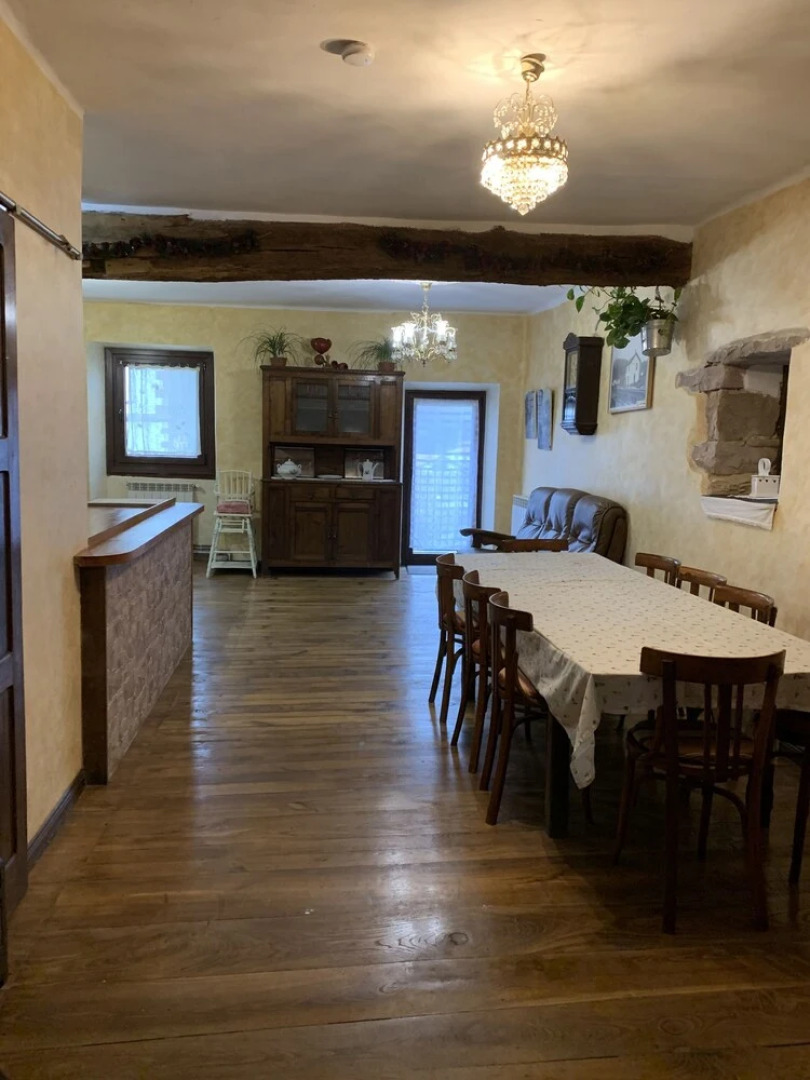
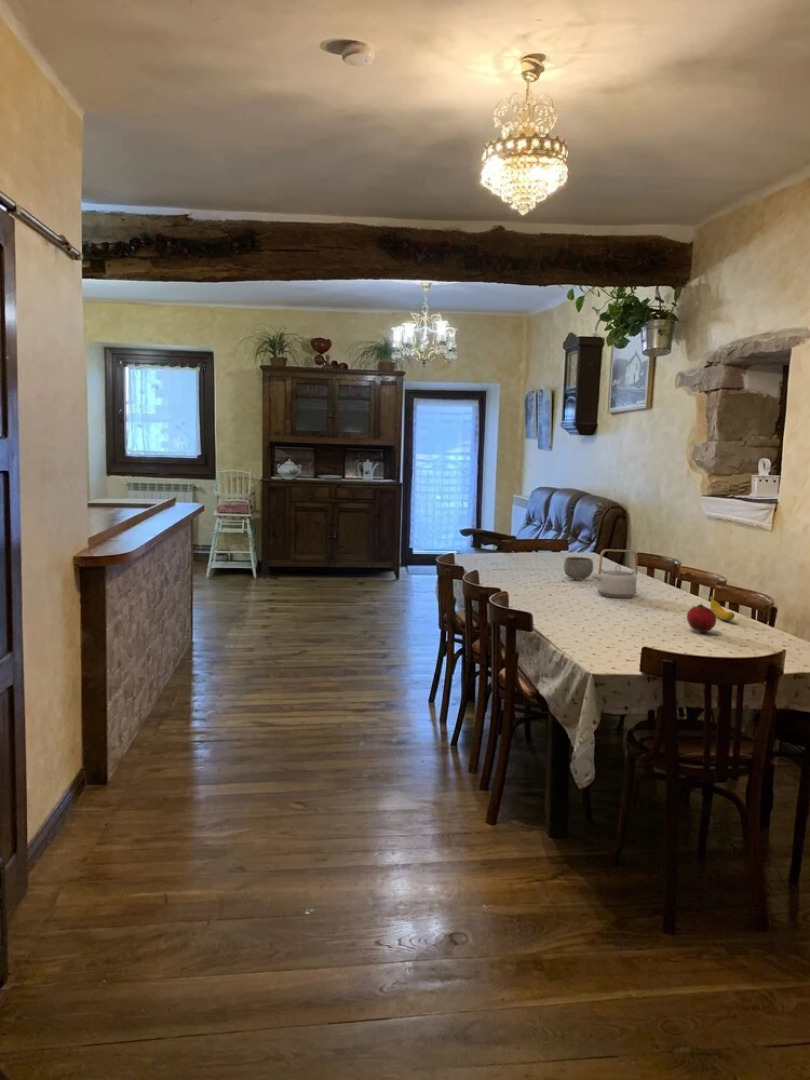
+ banana [709,595,735,621]
+ bowl [563,556,594,581]
+ fruit [686,603,717,633]
+ teapot [589,548,639,599]
